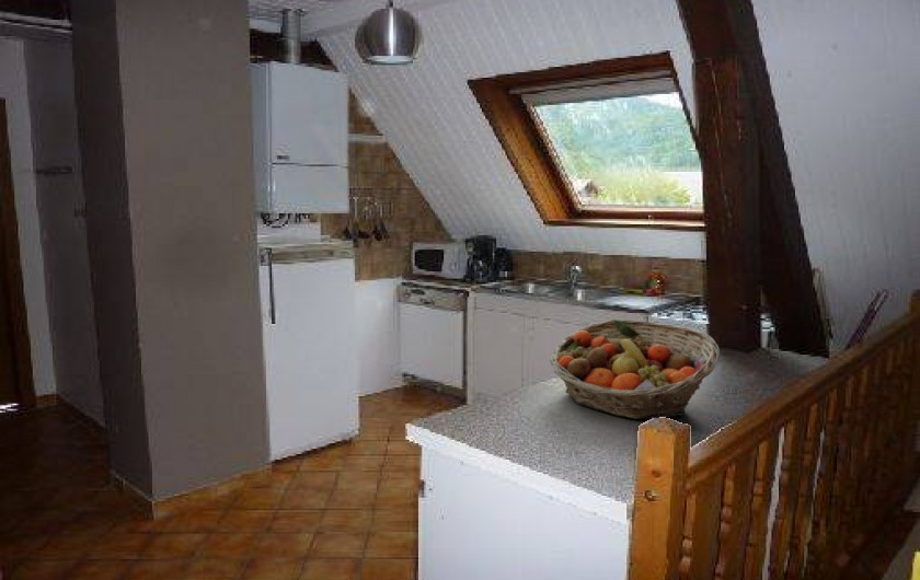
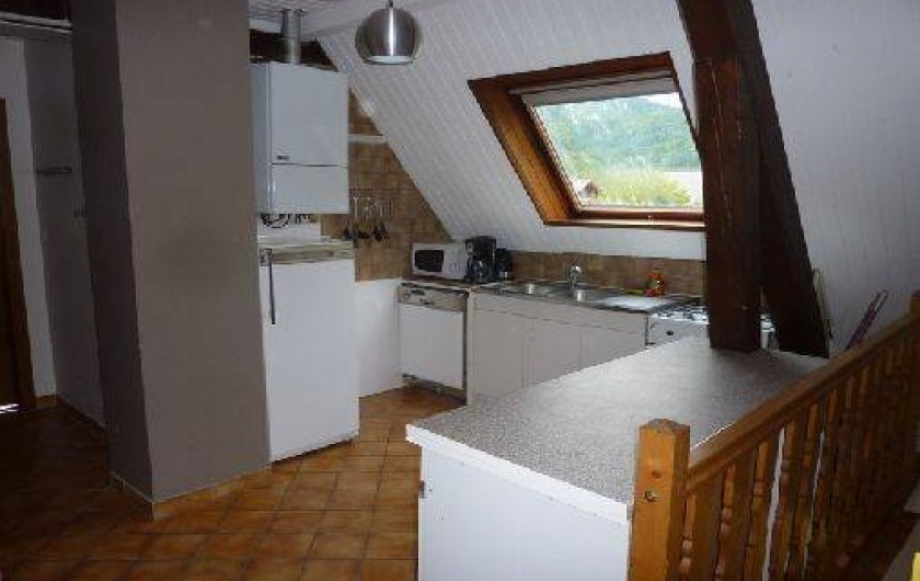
- fruit basket [549,318,721,420]
